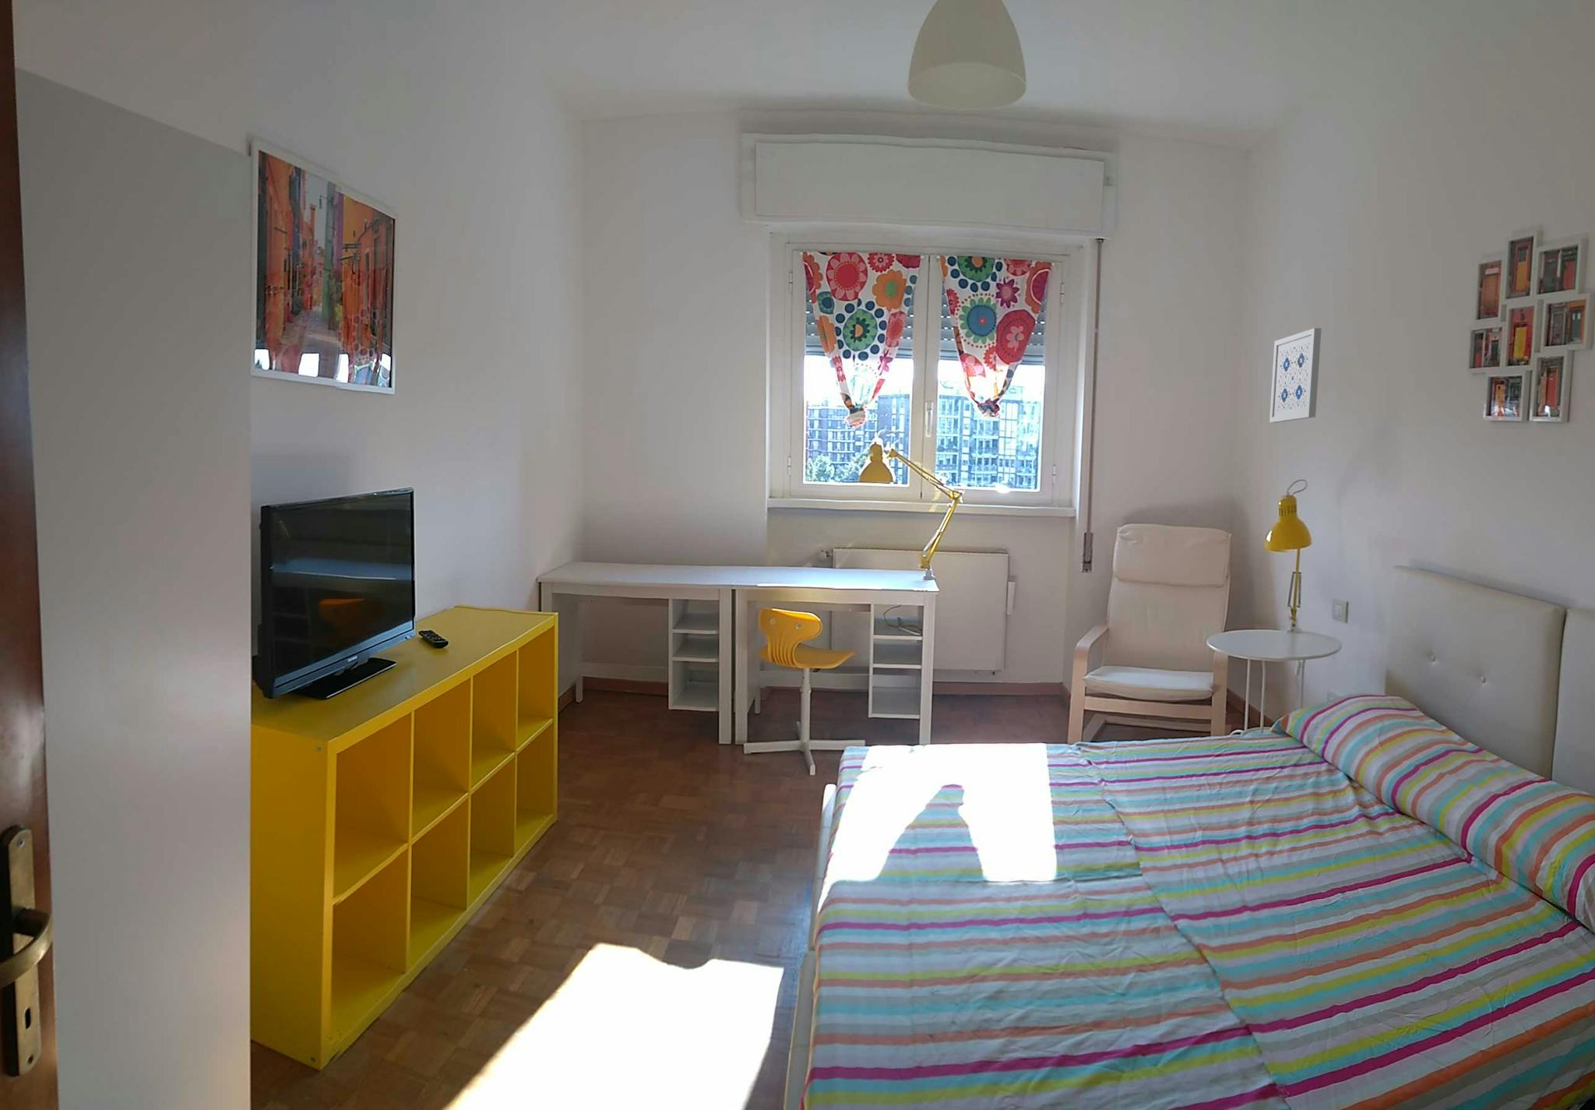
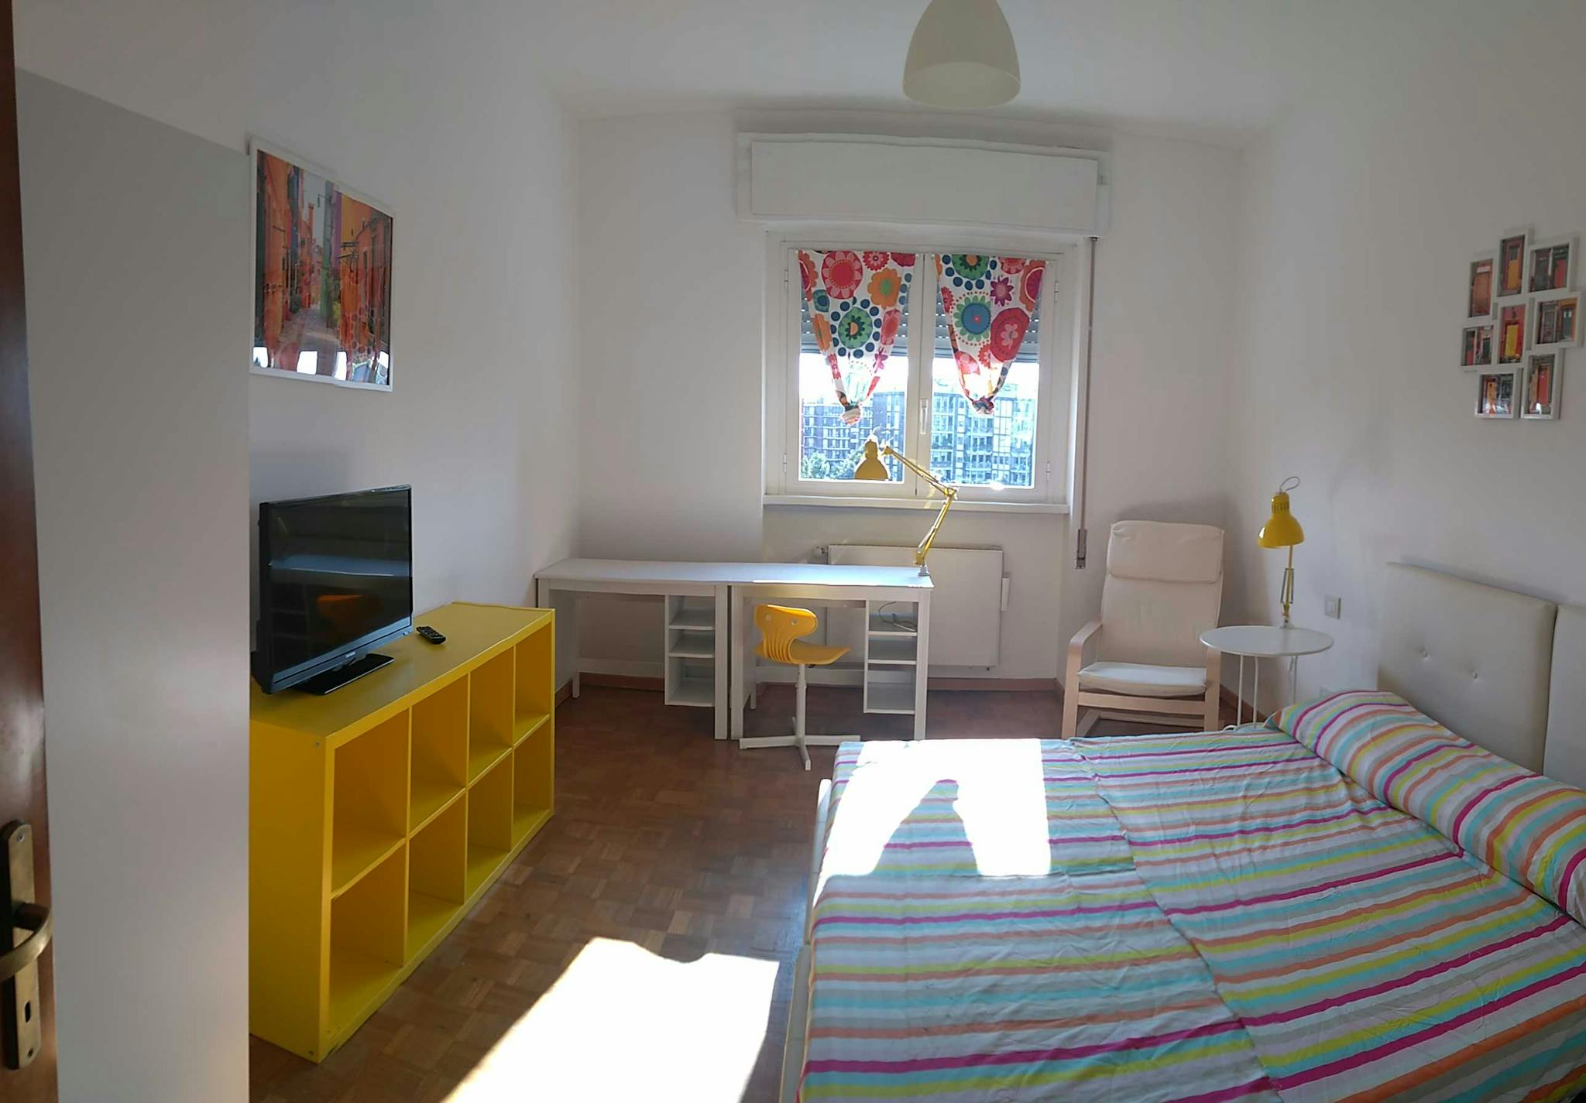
- wall art [1269,327,1322,424]
